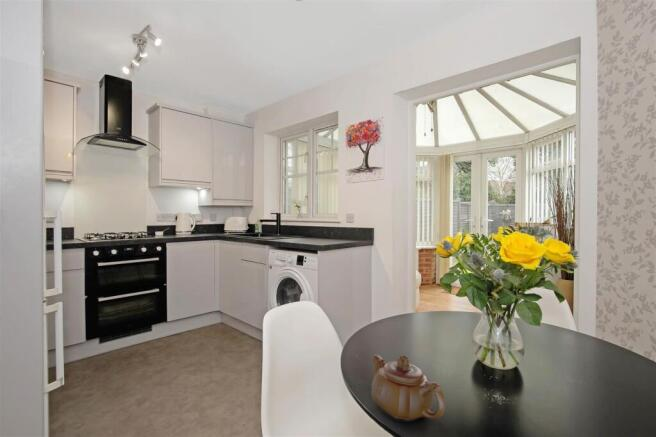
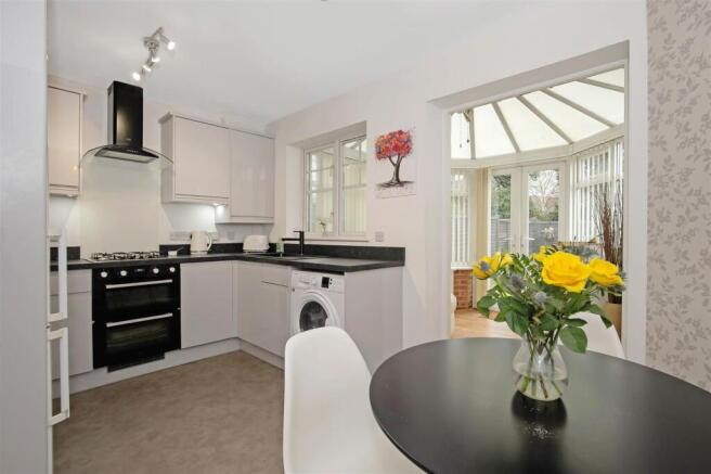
- teapot [370,353,446,424]
